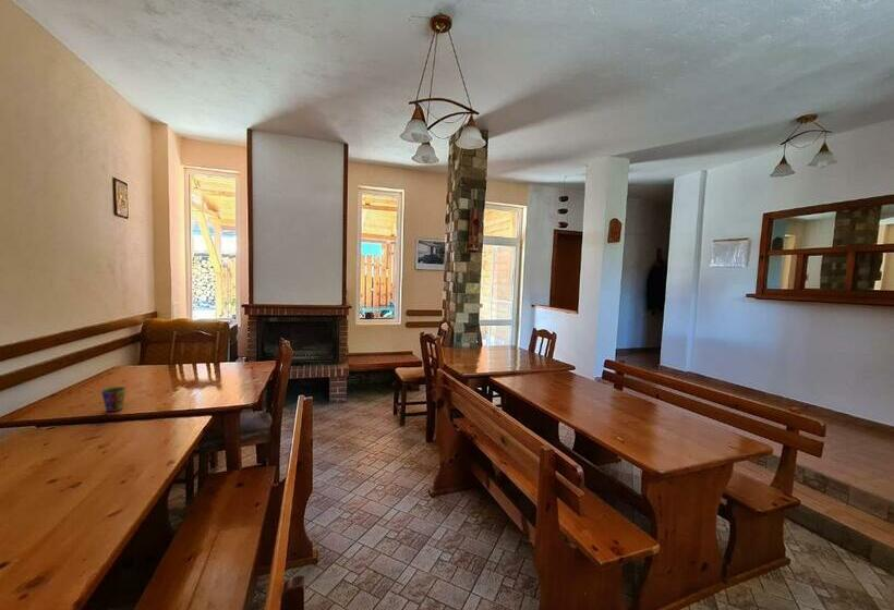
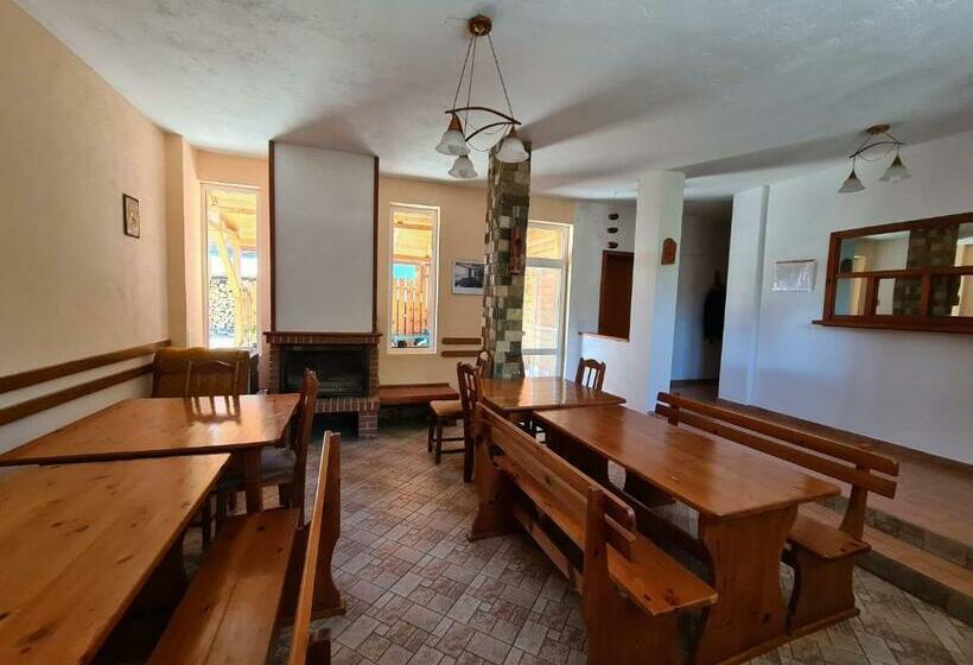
- cup [100,386,128,413]
